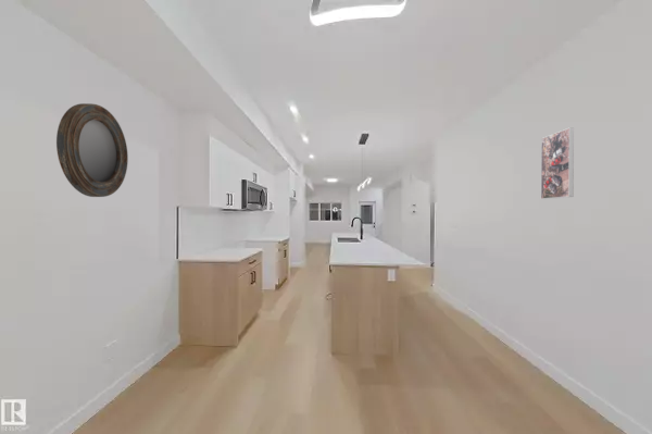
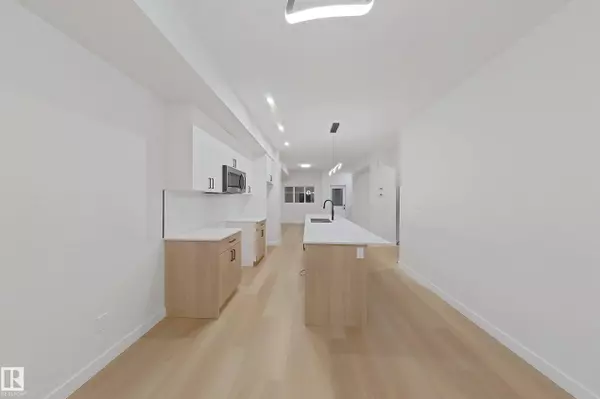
- home mirror [55,102,129,198]
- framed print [540,126,575,200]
